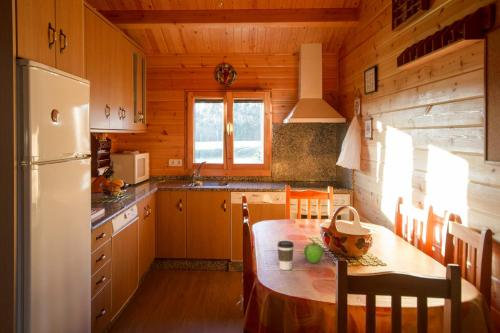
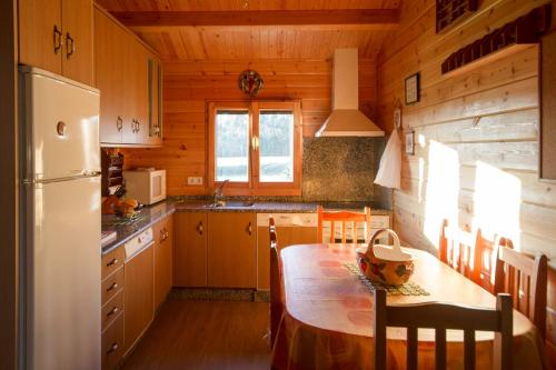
- fruit [303,241,324,264]
- coffee cup [276,240,295,271]
